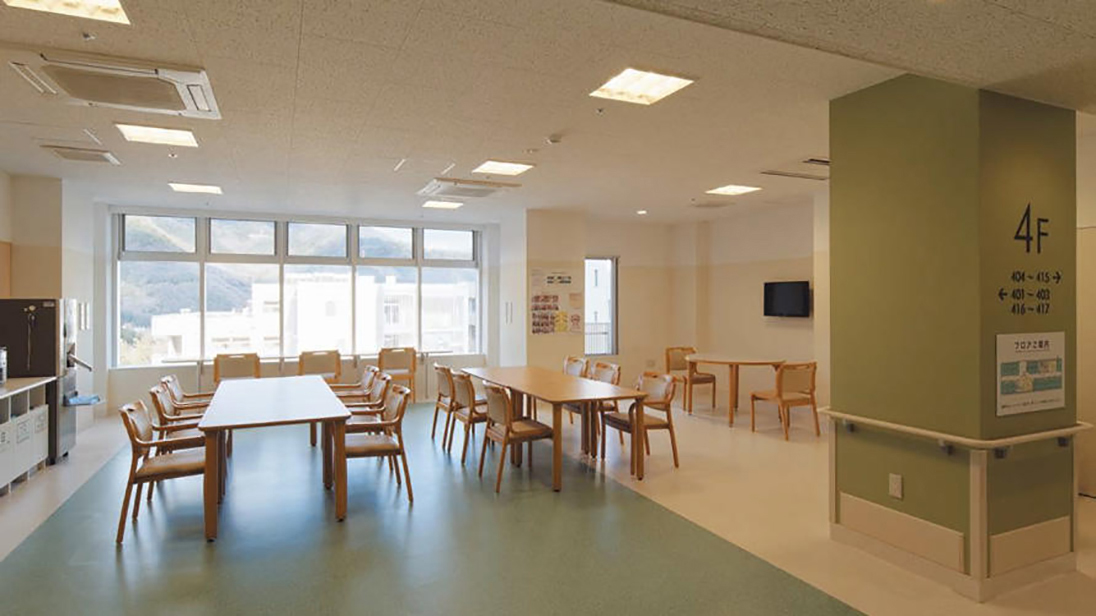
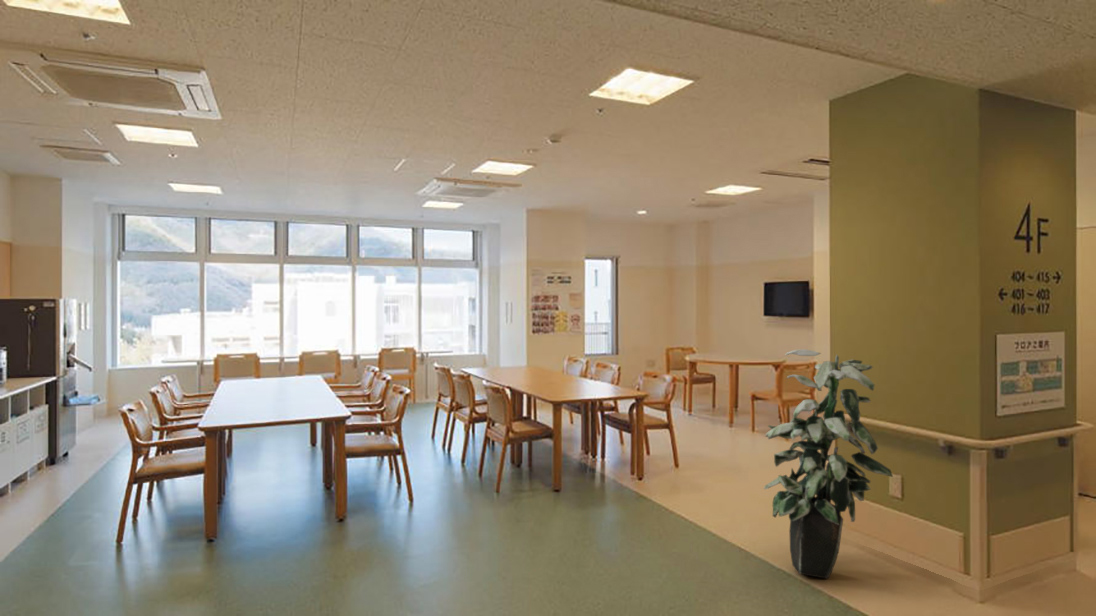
+ indoor plant [763,348,894,580]
